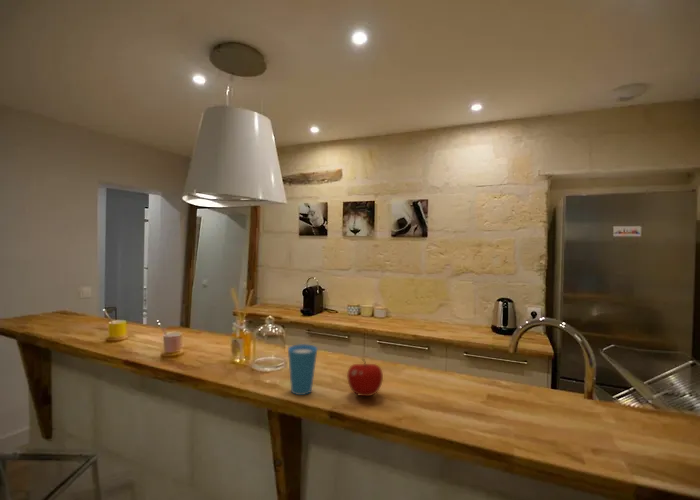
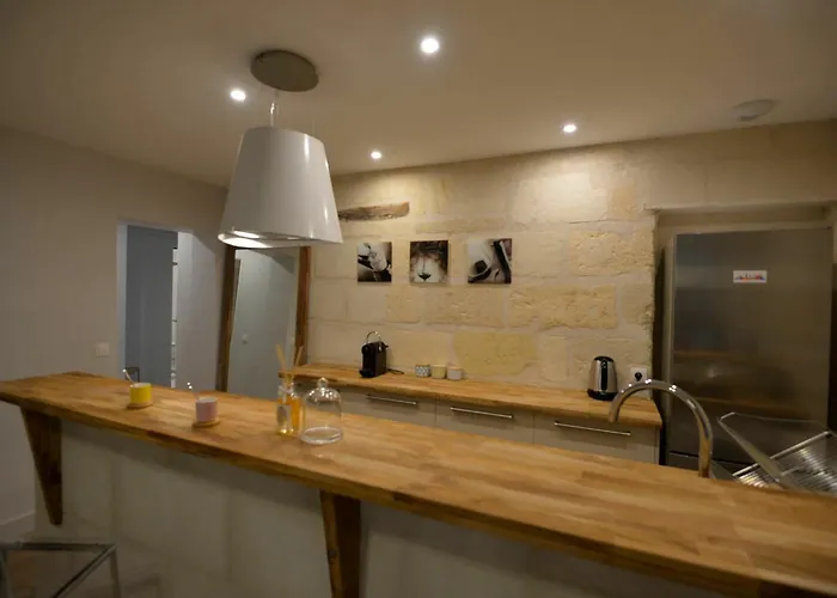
- cup [287,343,319,396]
- fruit [346,358,384,397]
